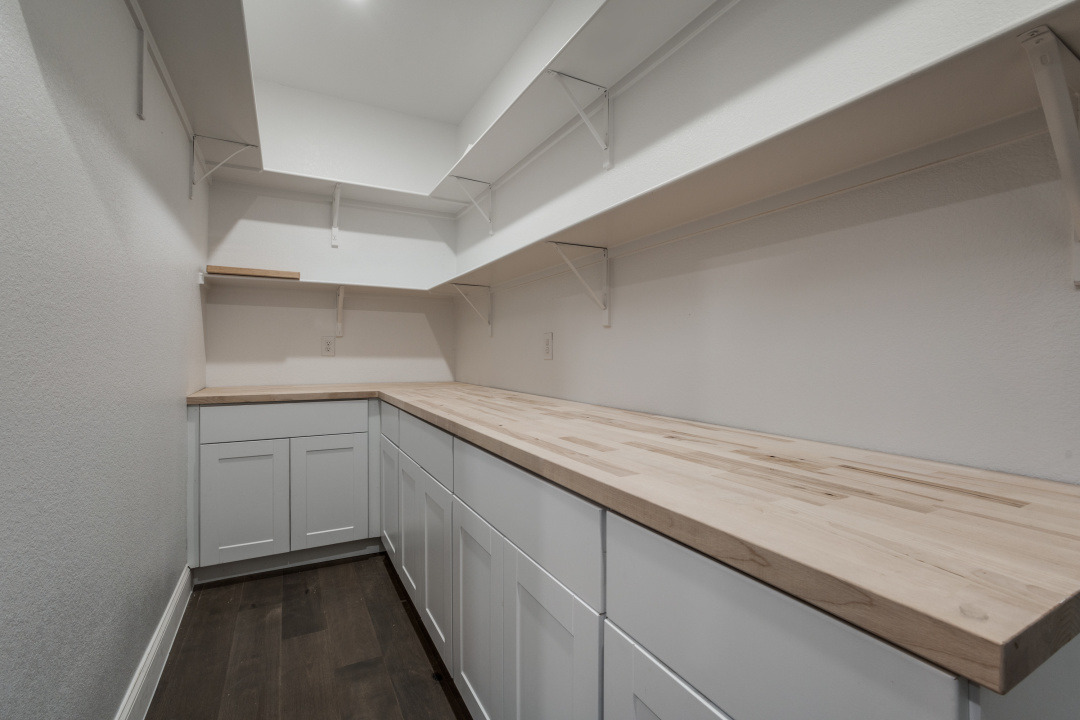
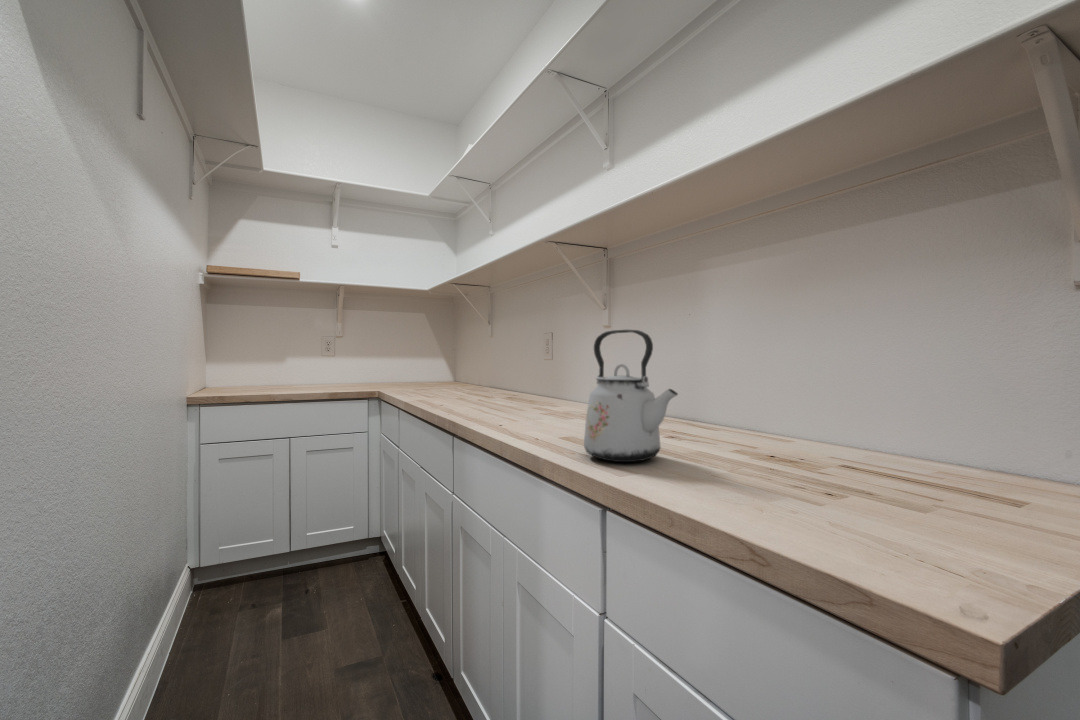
+ kettle [583,329,679,463]
